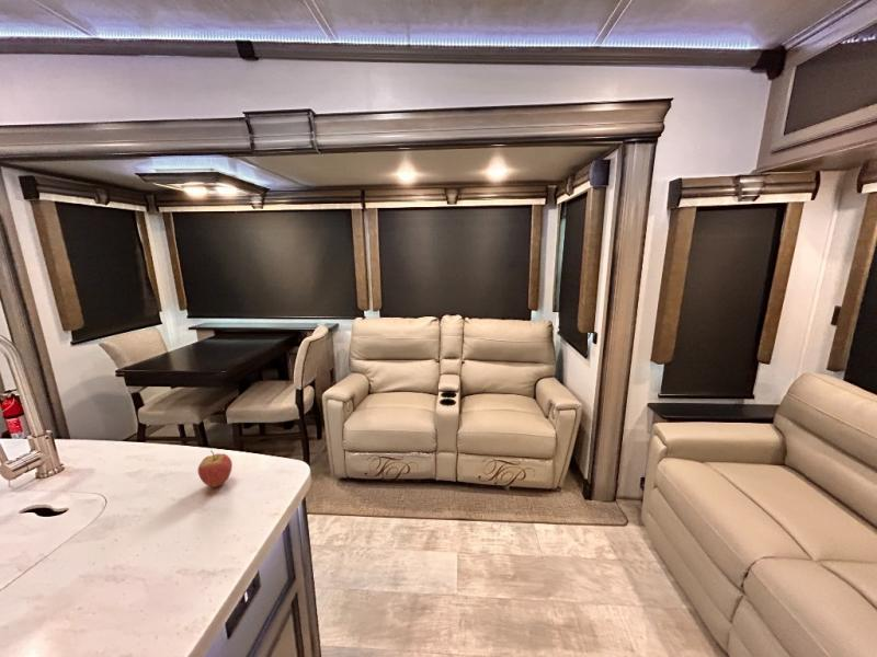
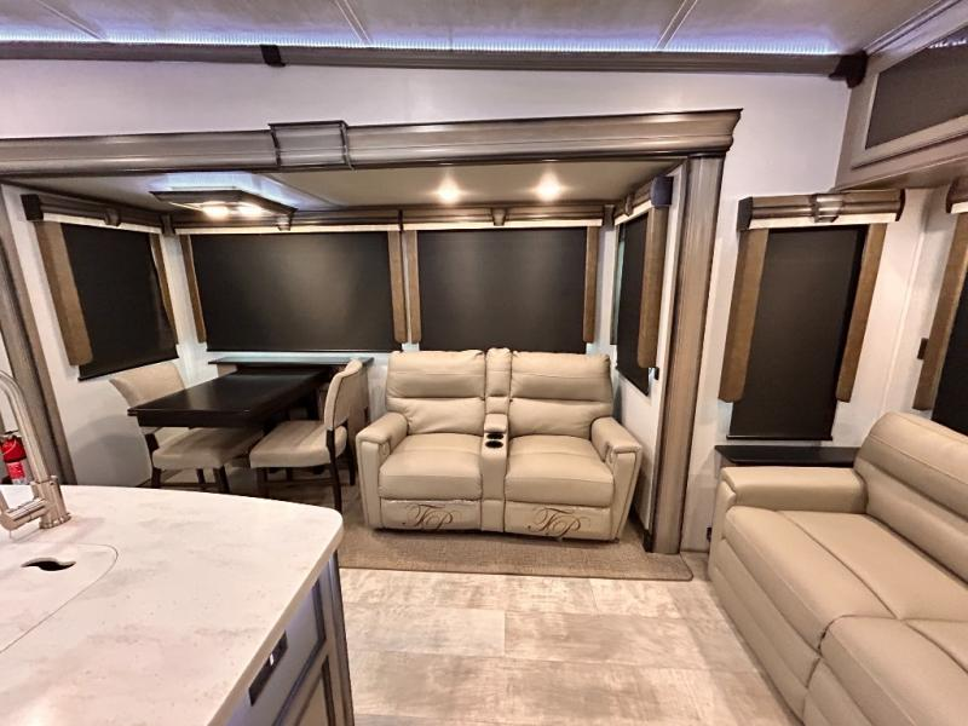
- fruit [197,449,234,488]
